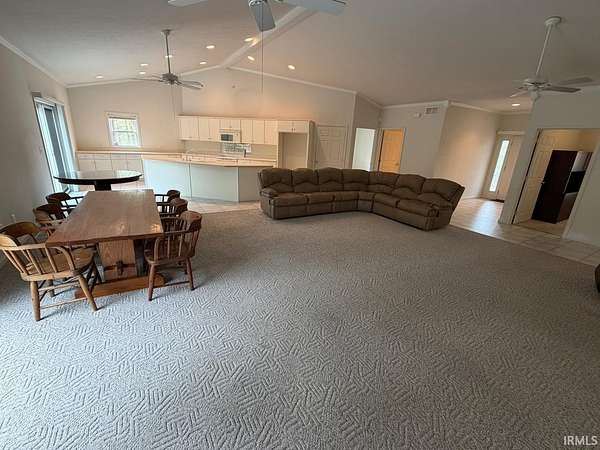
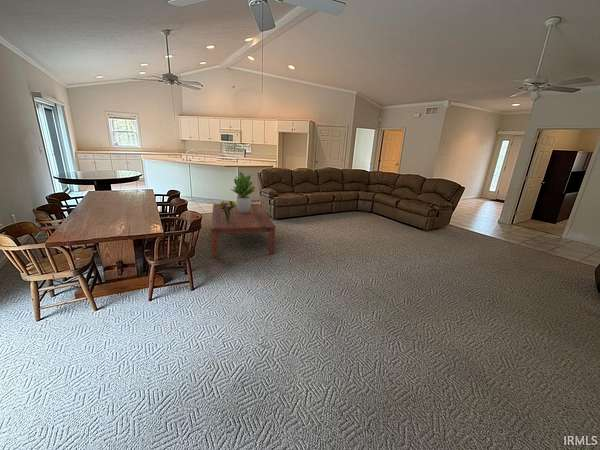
+ coffee table [210,203,276,258]
+ potted plant [230,171,256,213]
+ bouquet [218,199,237,222]
